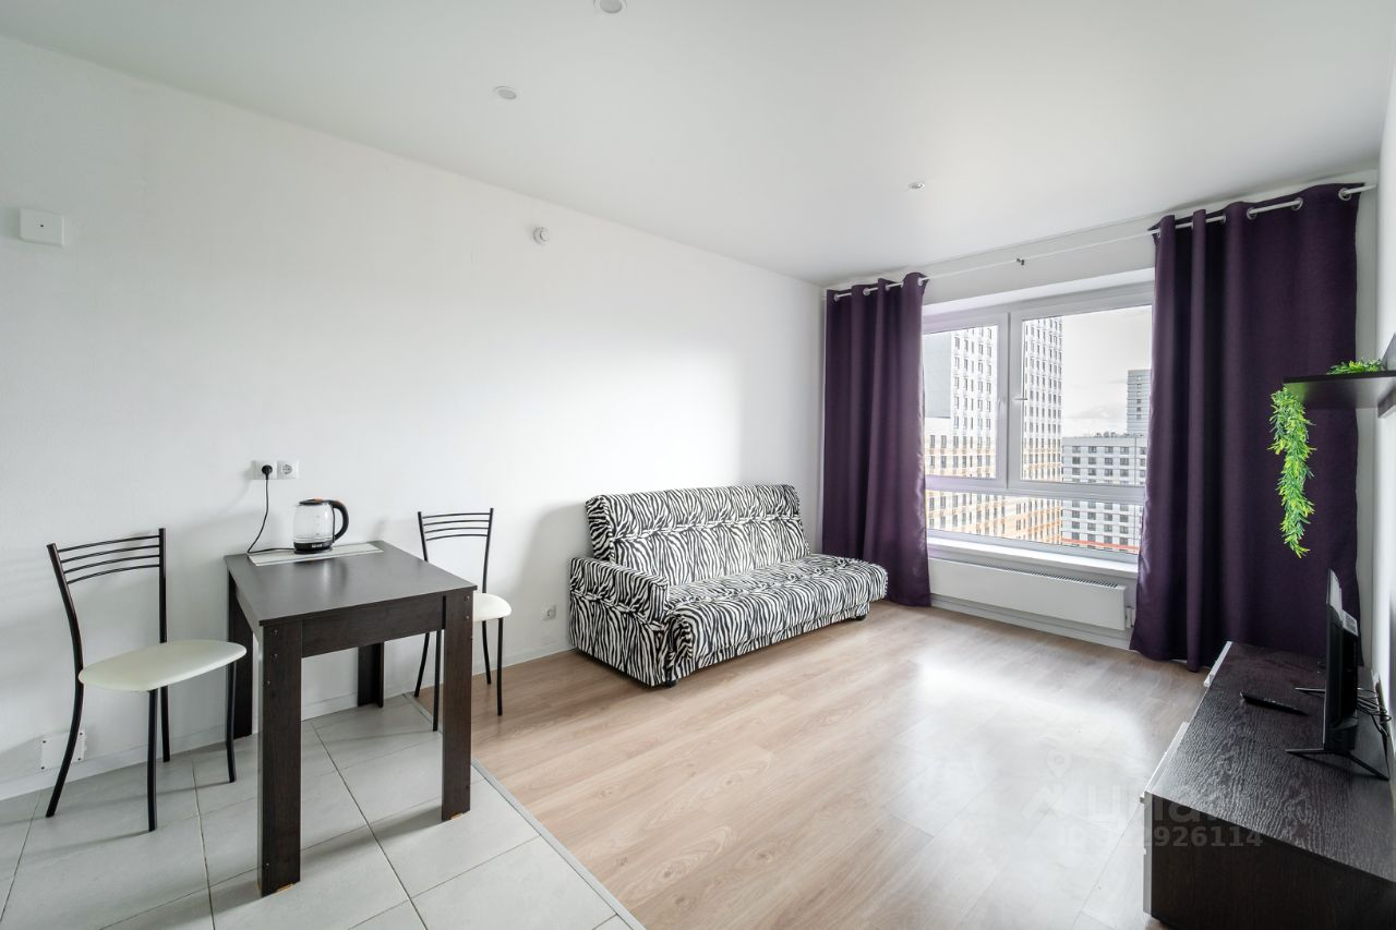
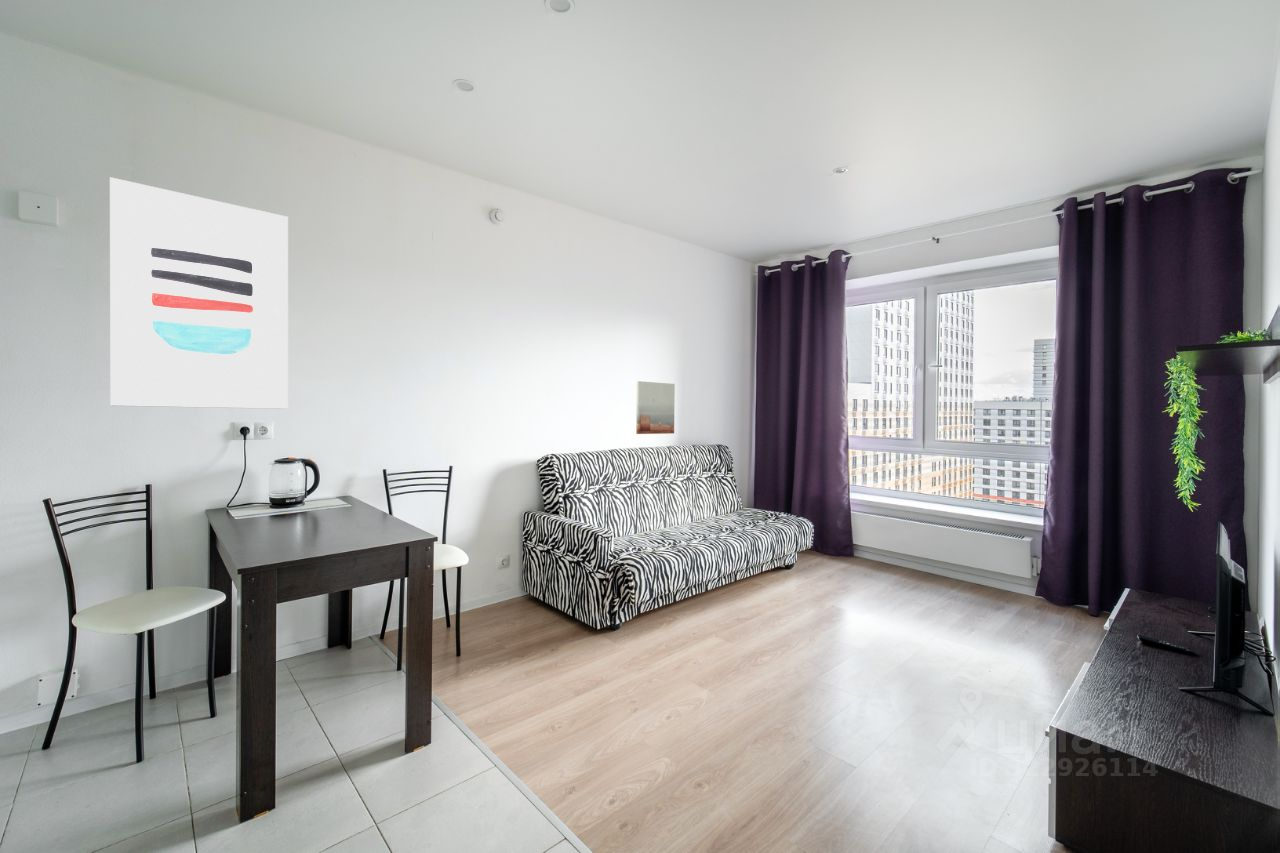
+ wall art [635,380,676,435]
+ wall art [109,176,289,410]
